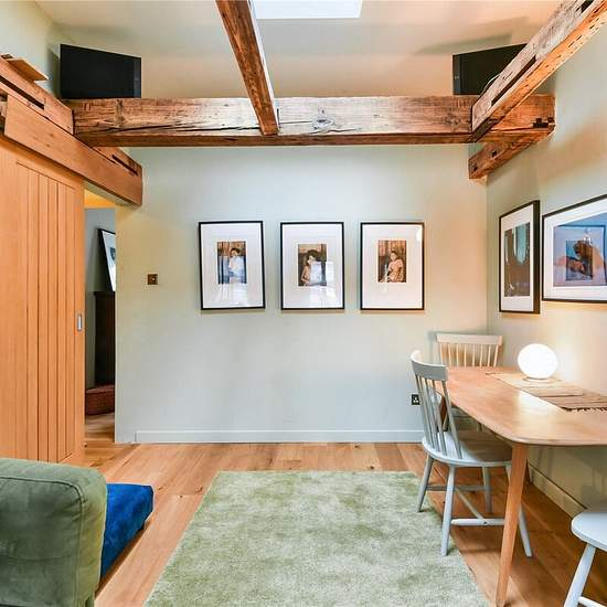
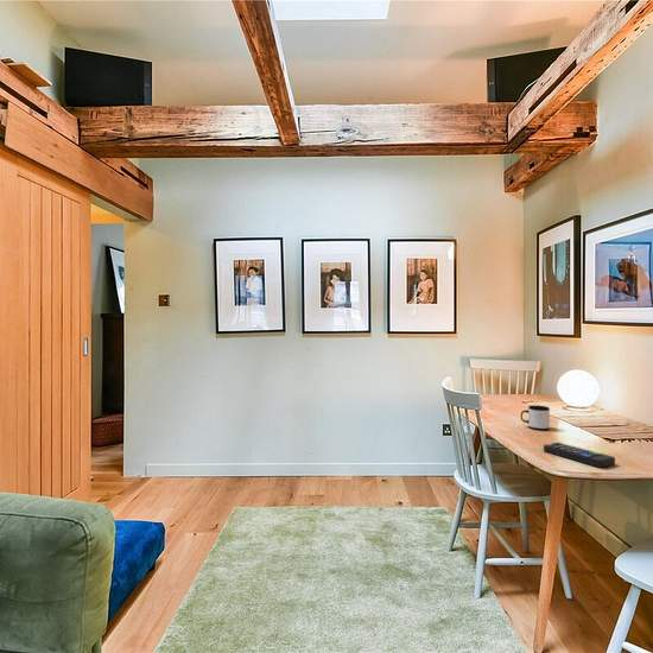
+ remote control [543,442,616,469]
+ mug [520,405,551,431]
